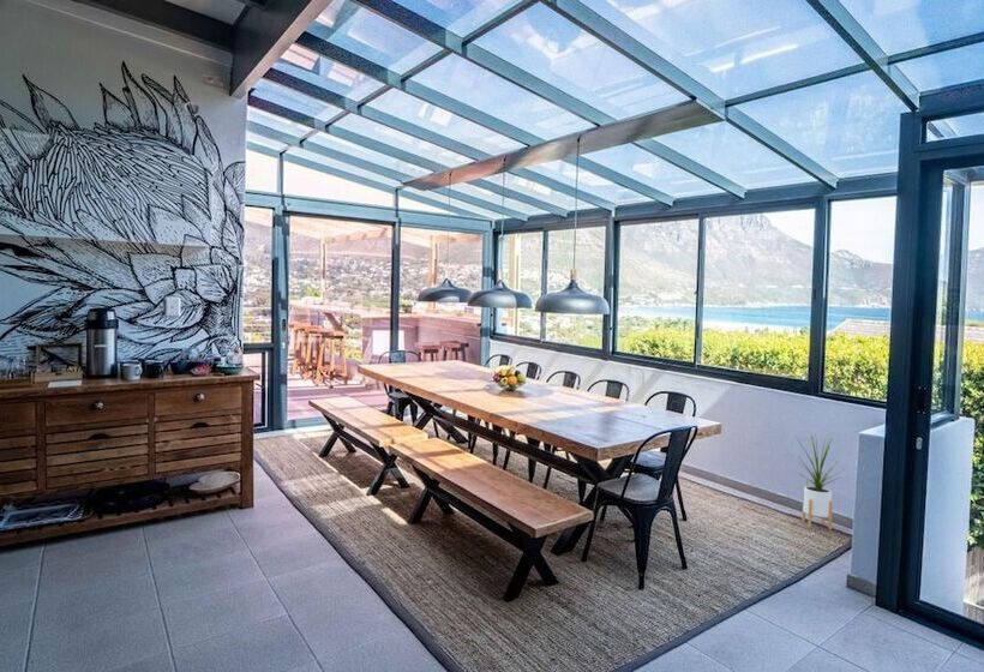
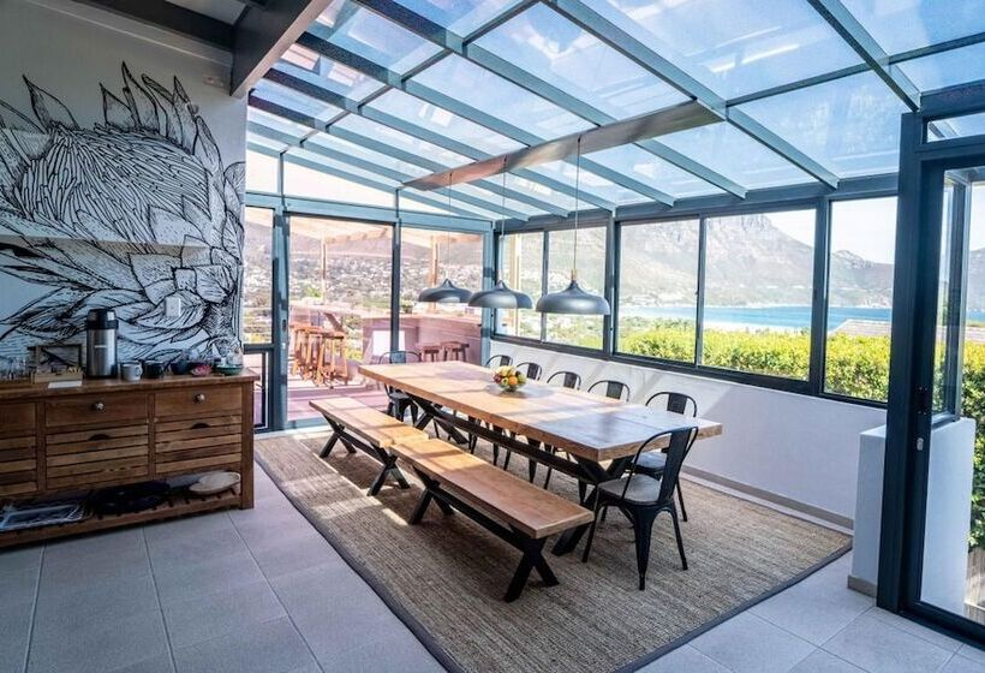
- house plant [788,432,848,530]
